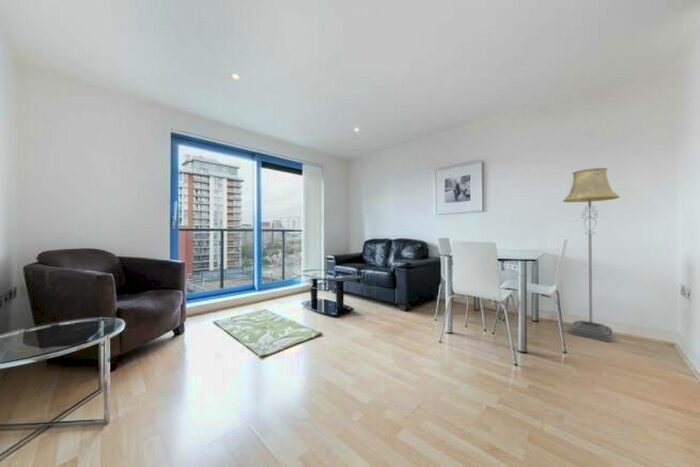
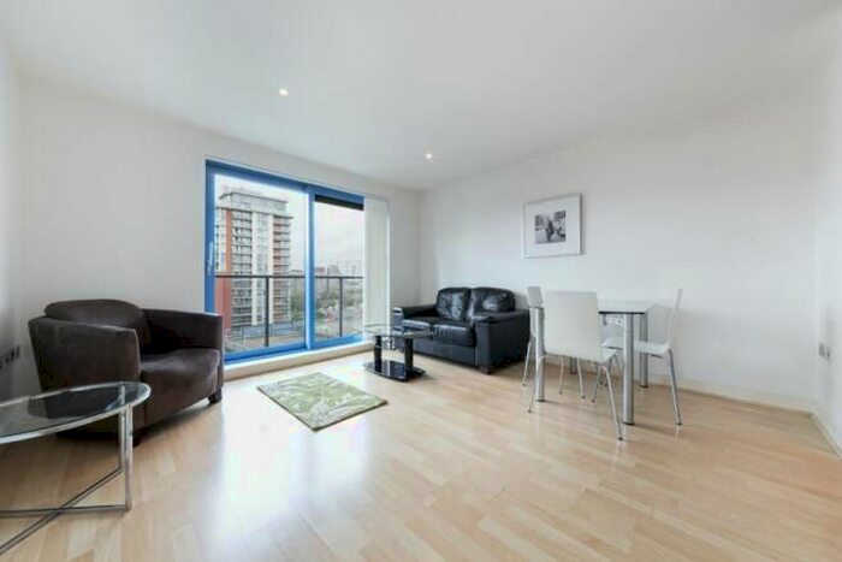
- floor lamp [562,167,621,343]
